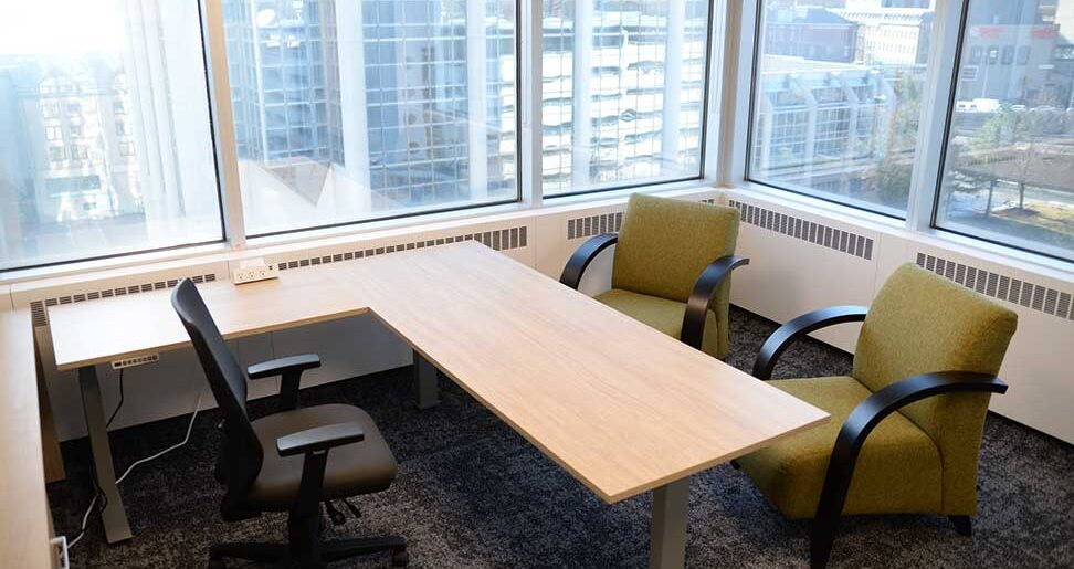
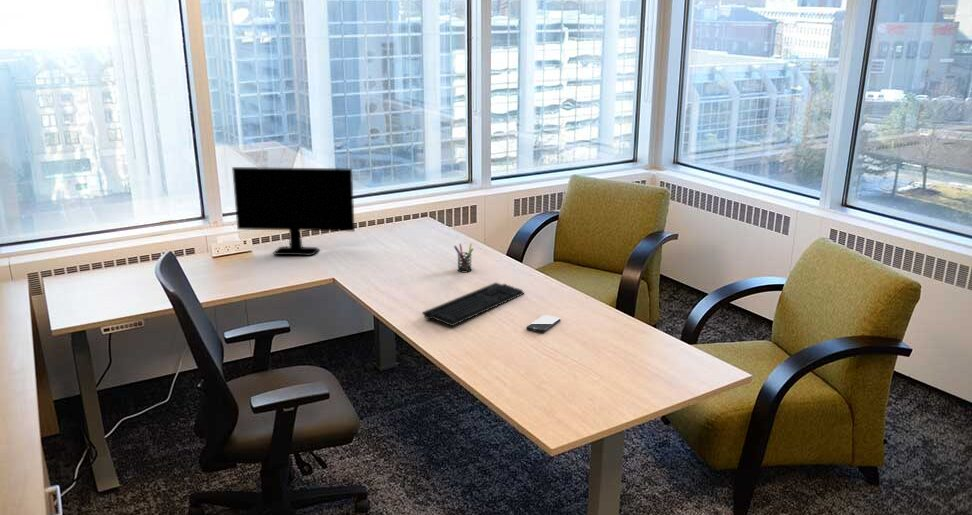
+ smartphone [525,314,561,333]
+ keyboard [421,281,525,327]
+ pen holder [453,243,474,273]
+ monitor [231,166,356,257]
